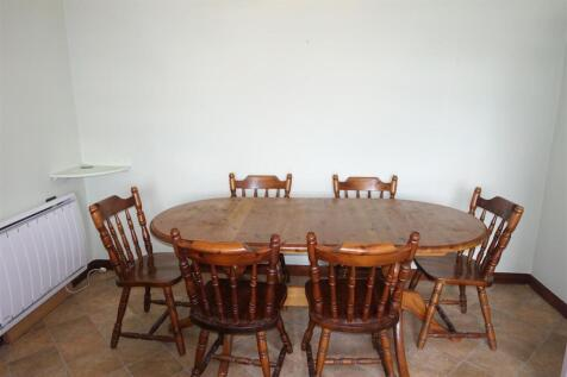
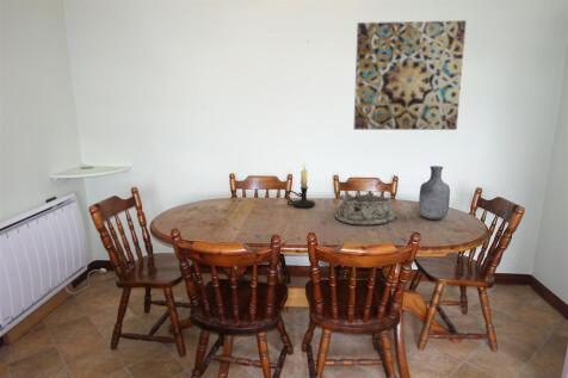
+ wall art [352,19,468,131]
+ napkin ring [334,192,397,225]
+ candle holder [284,163,316,209]
+ vase [418,165,451,221]
